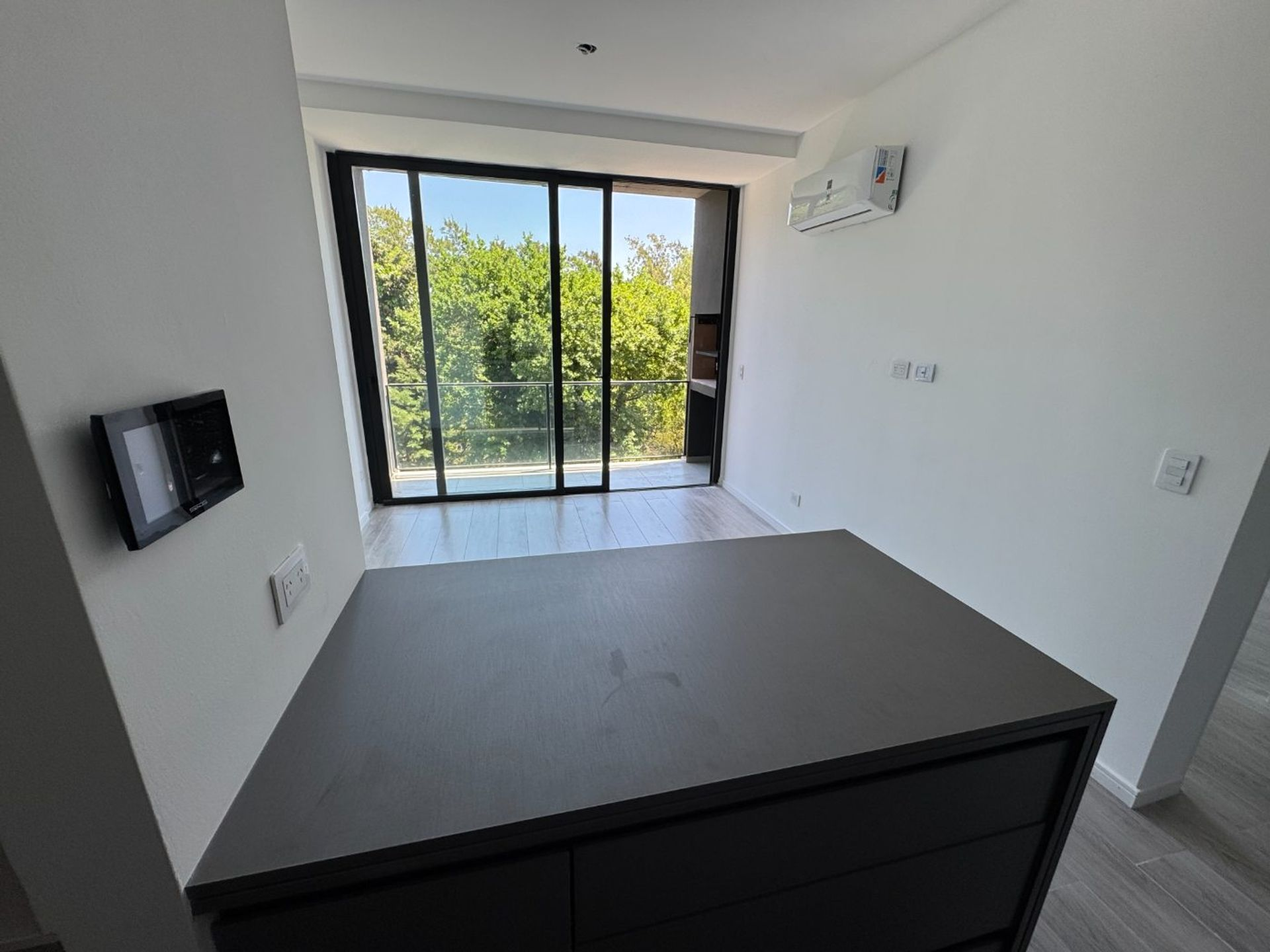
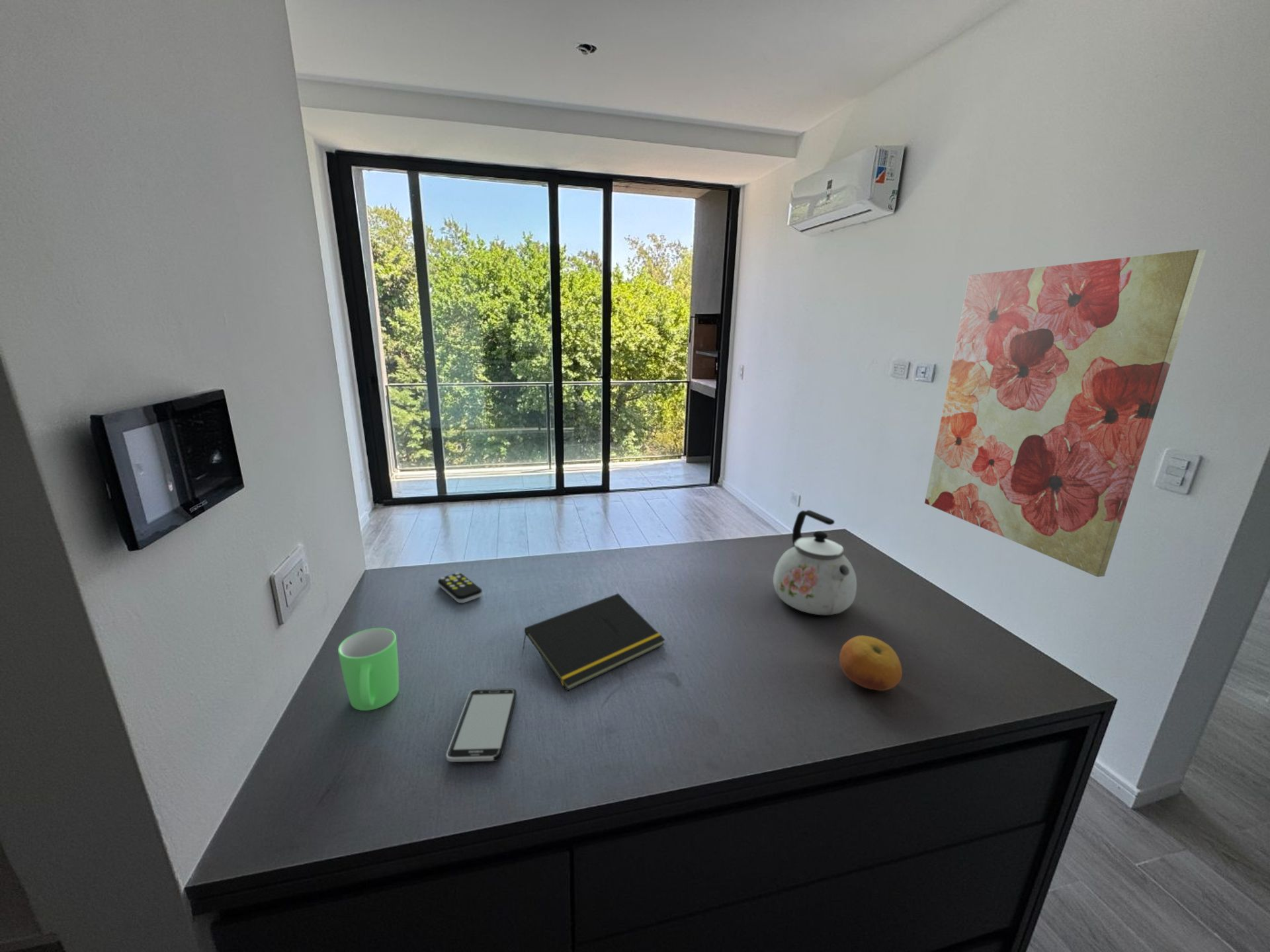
+ wall art [924,249,1207,578]
+ notepad [522,593,666,692]
+ smartphone [445,688,517,763]
+ remote control [437,572,483,604]
+ fruit [839,635,903,692]
+ kettle [773,509,857,615]
+ mug [337,627,400,711]
